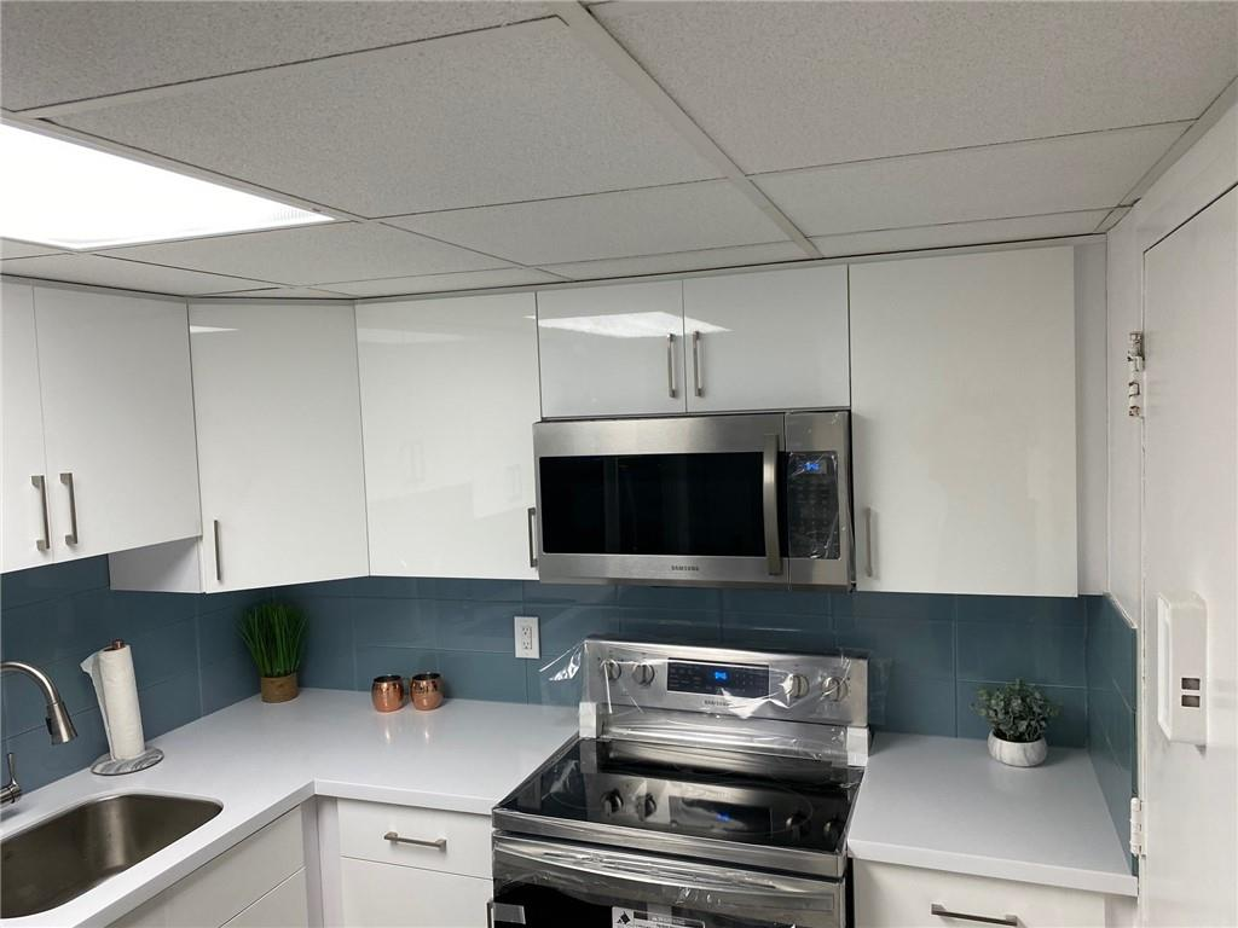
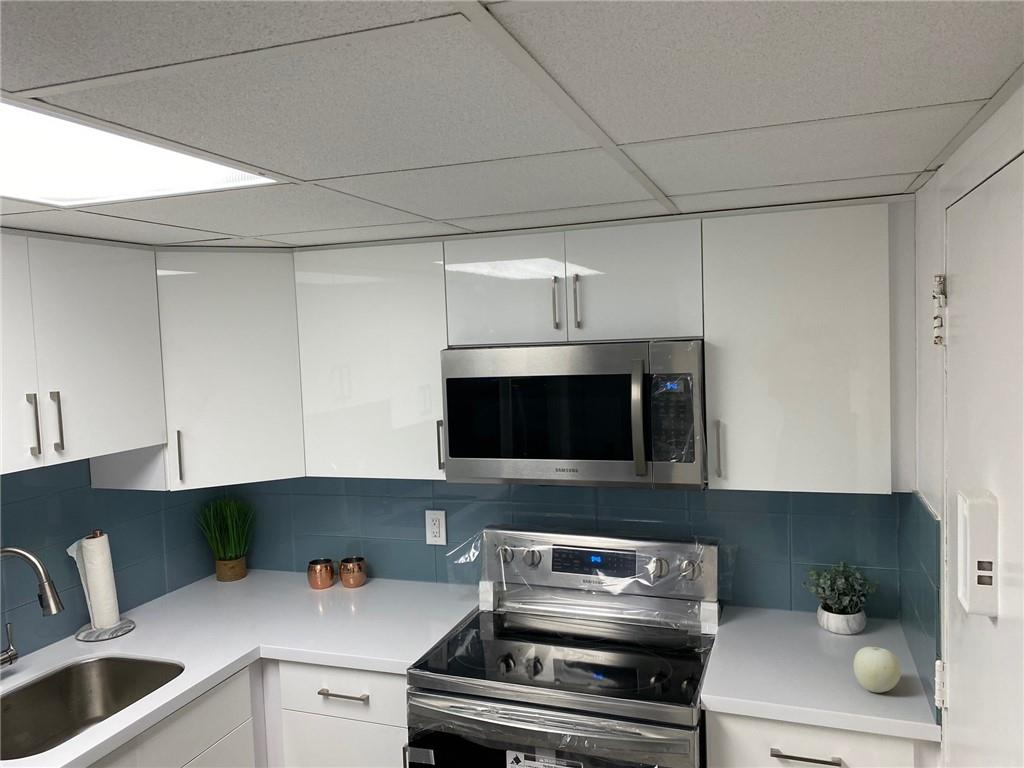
+ fruit [853,646,902,693]
